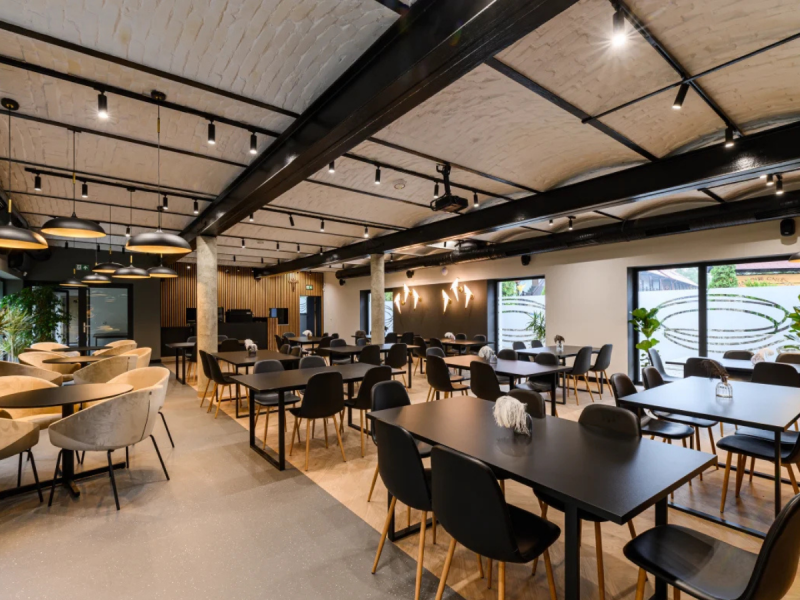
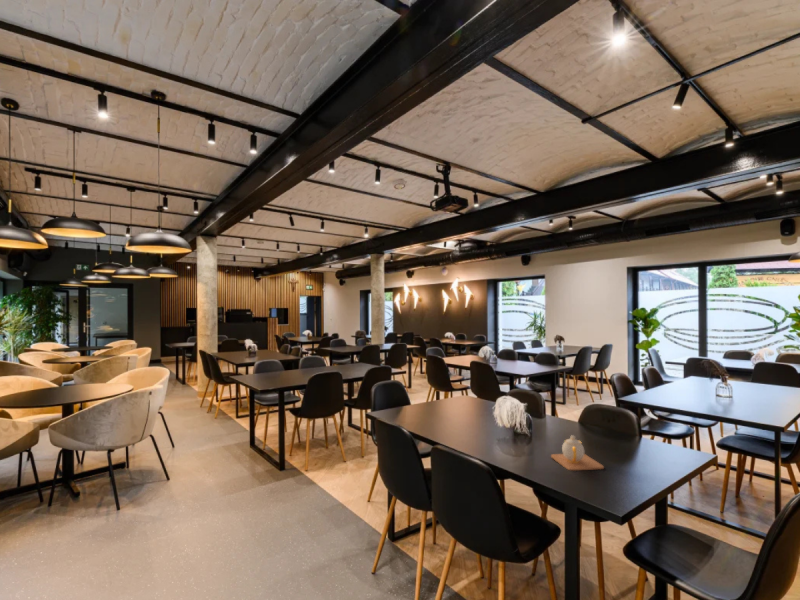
+ teapot [550,434,605,472]
